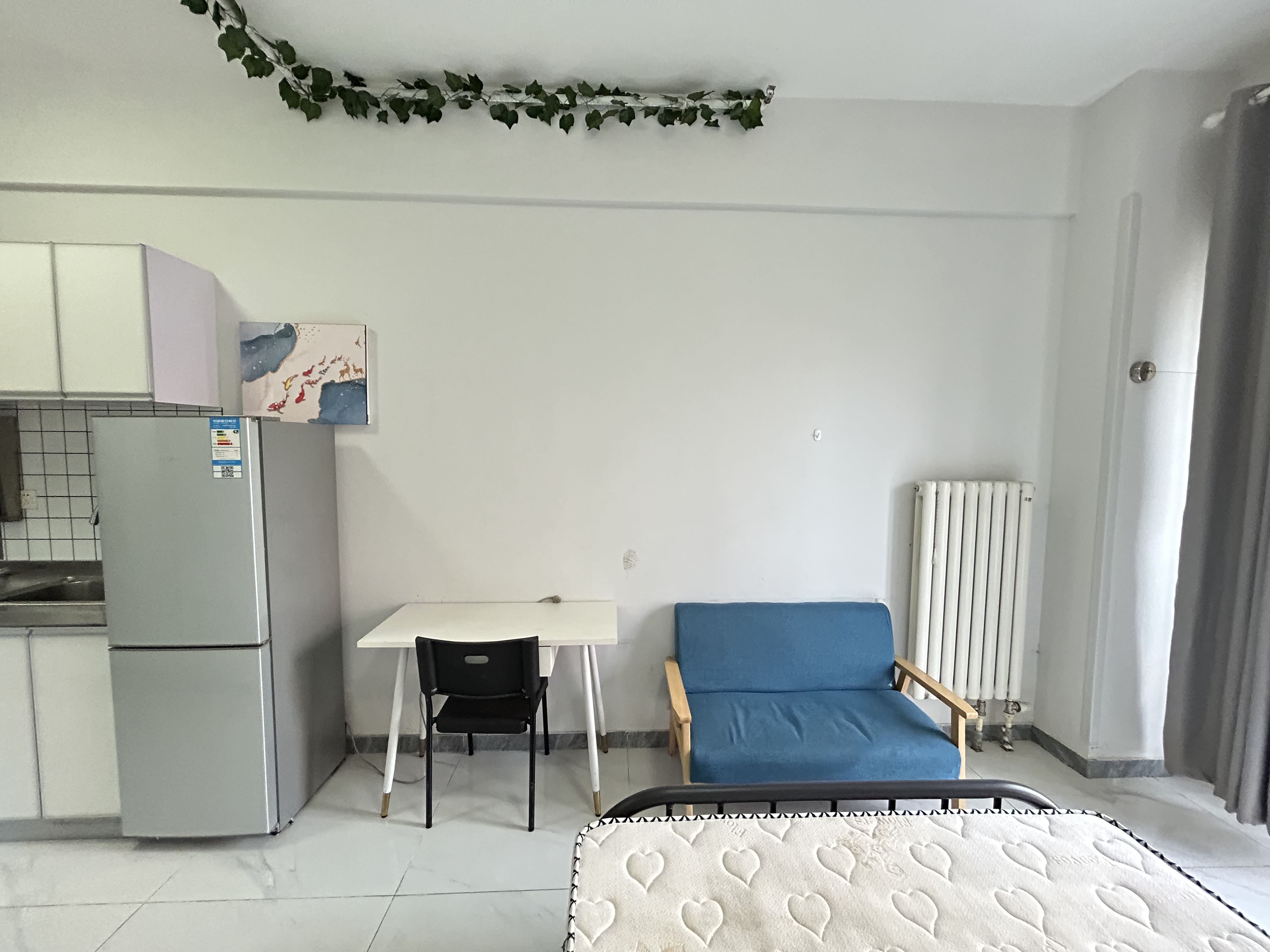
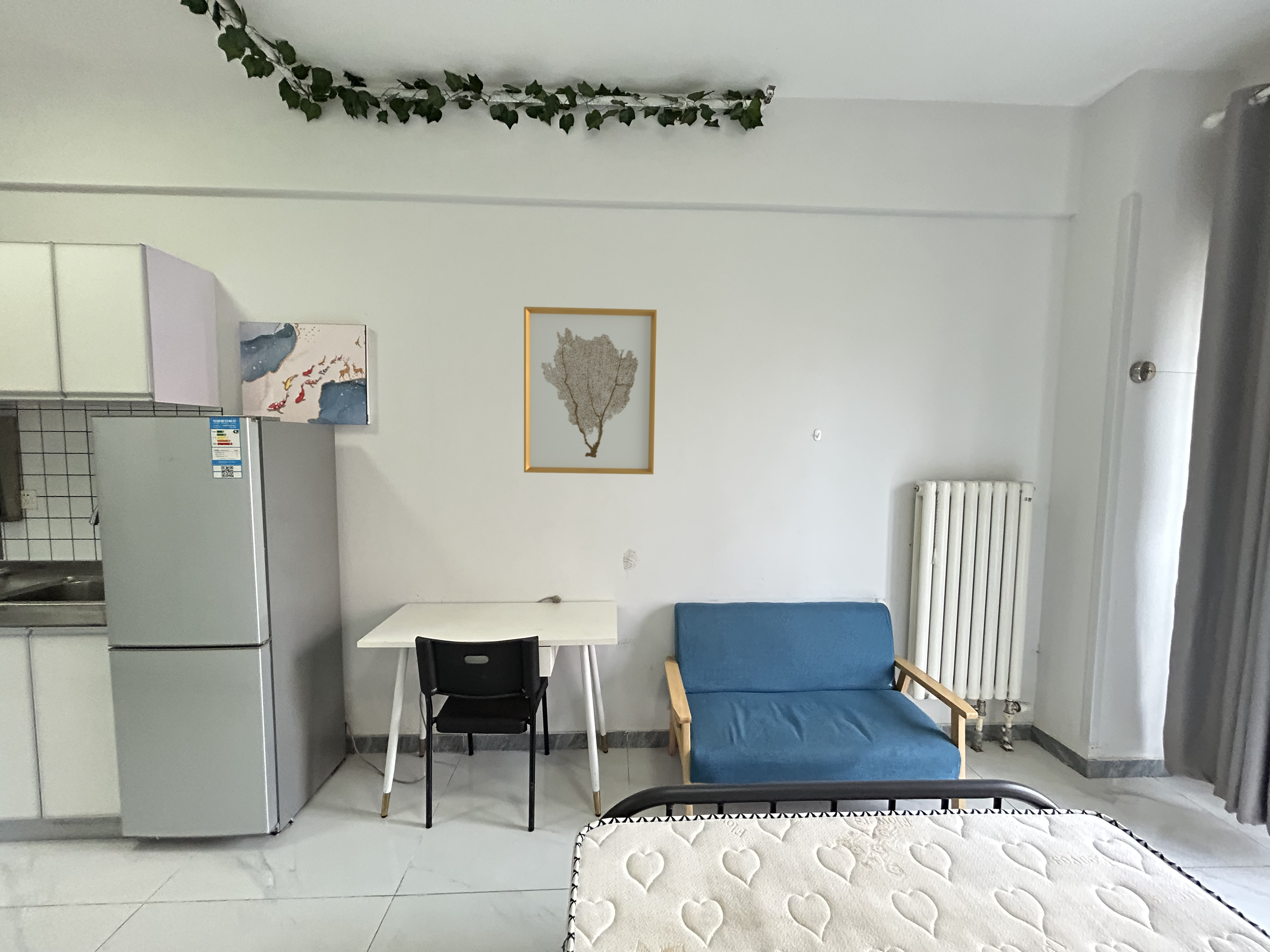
+ wall art [523,306,657,475]
